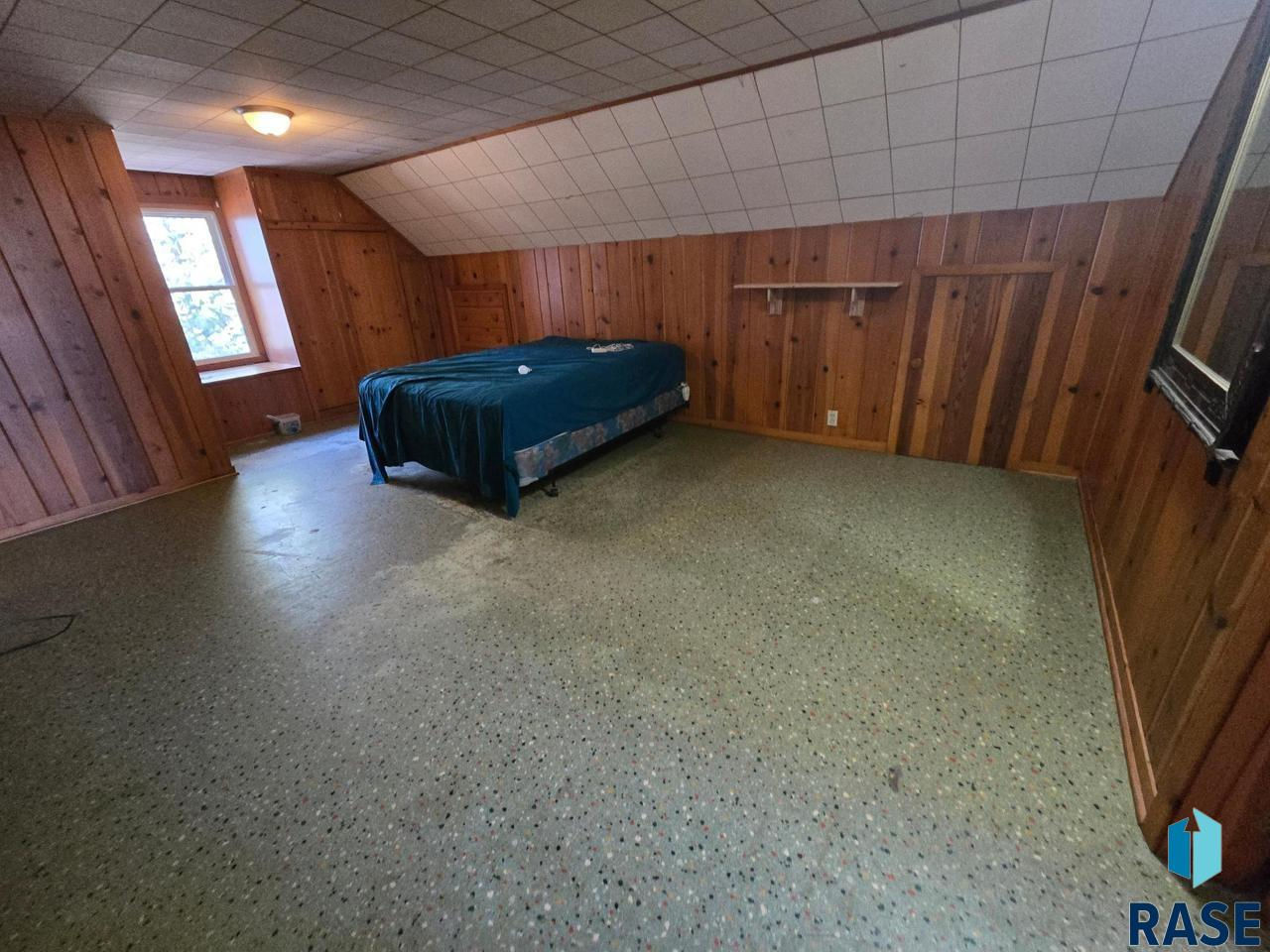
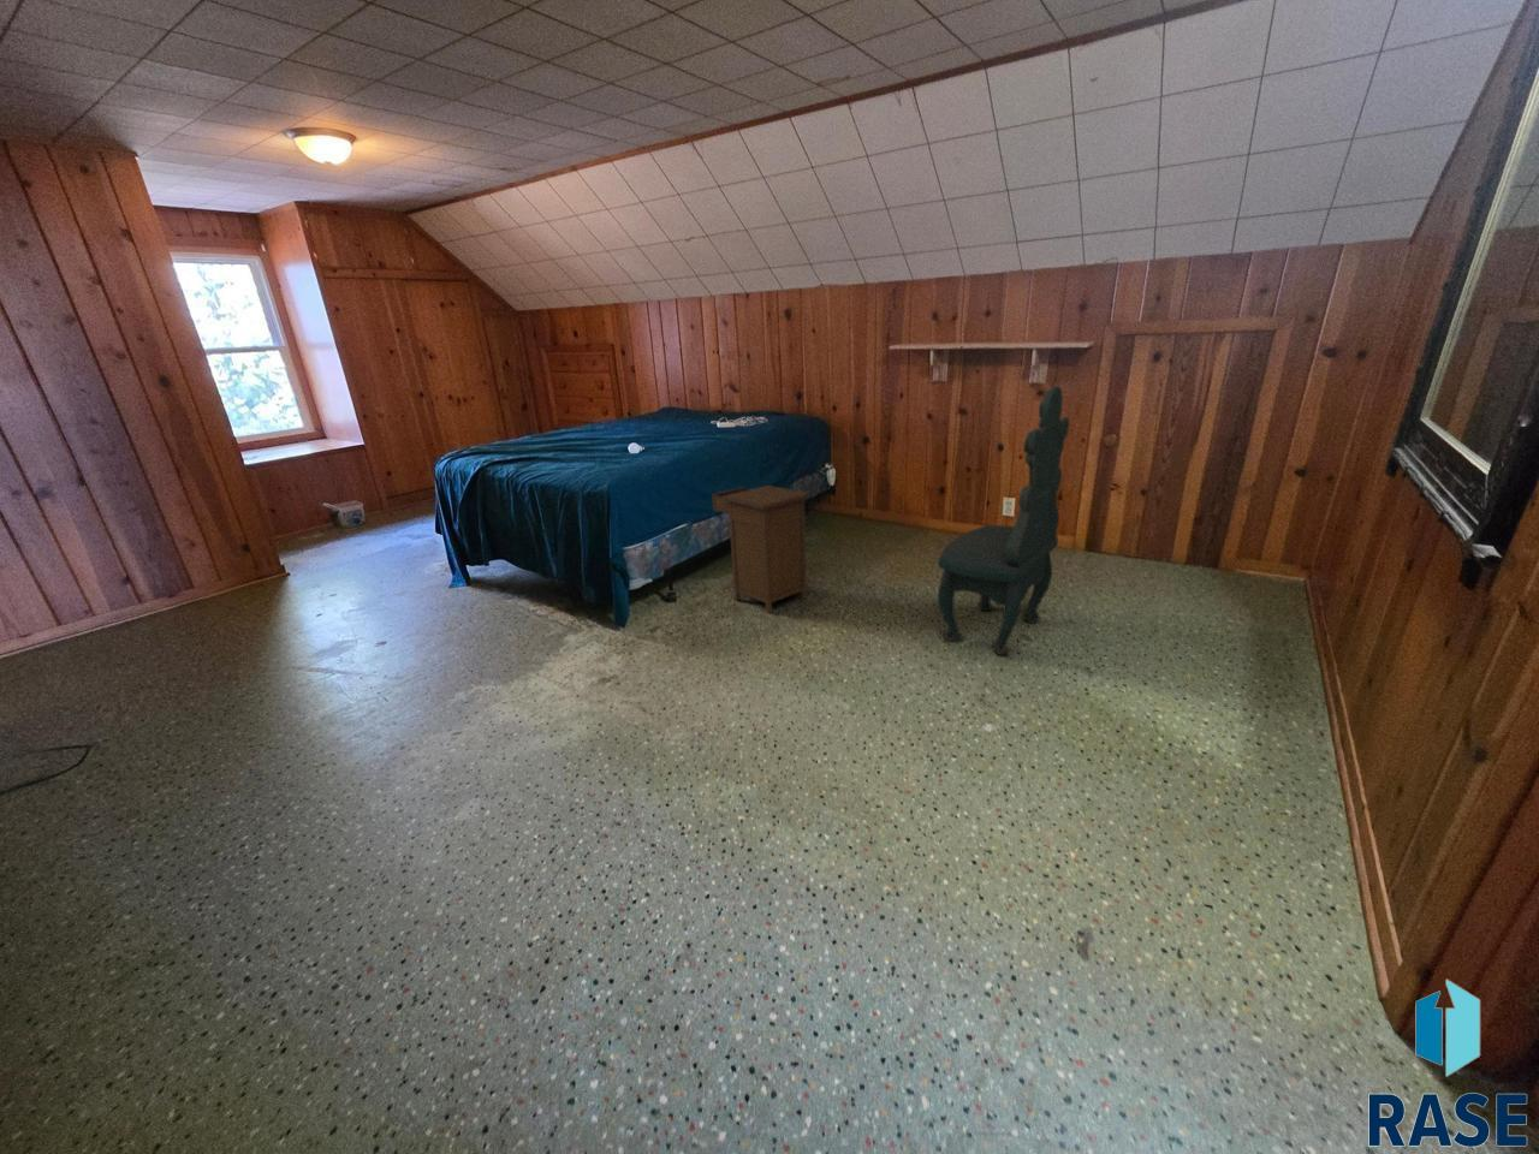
+ chair [937,384,1070,656]
+ nightstand [710,485,812,615]
